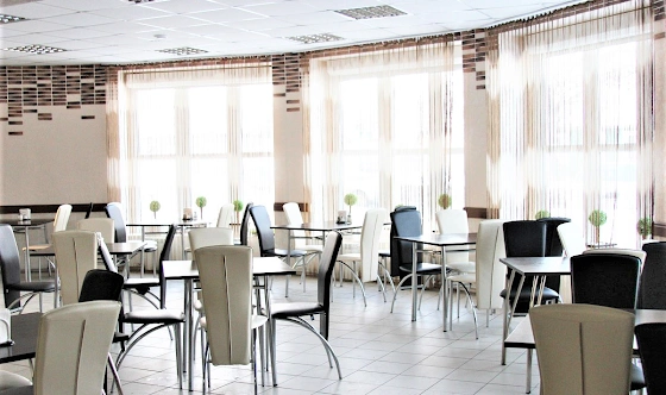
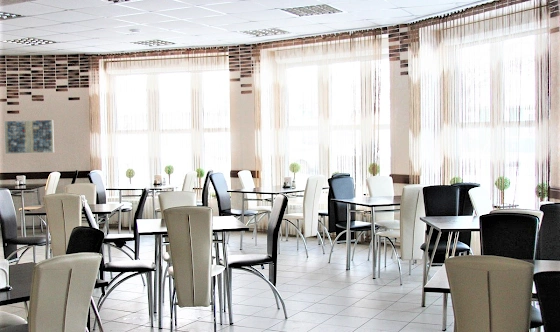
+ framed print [3,119,55,155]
